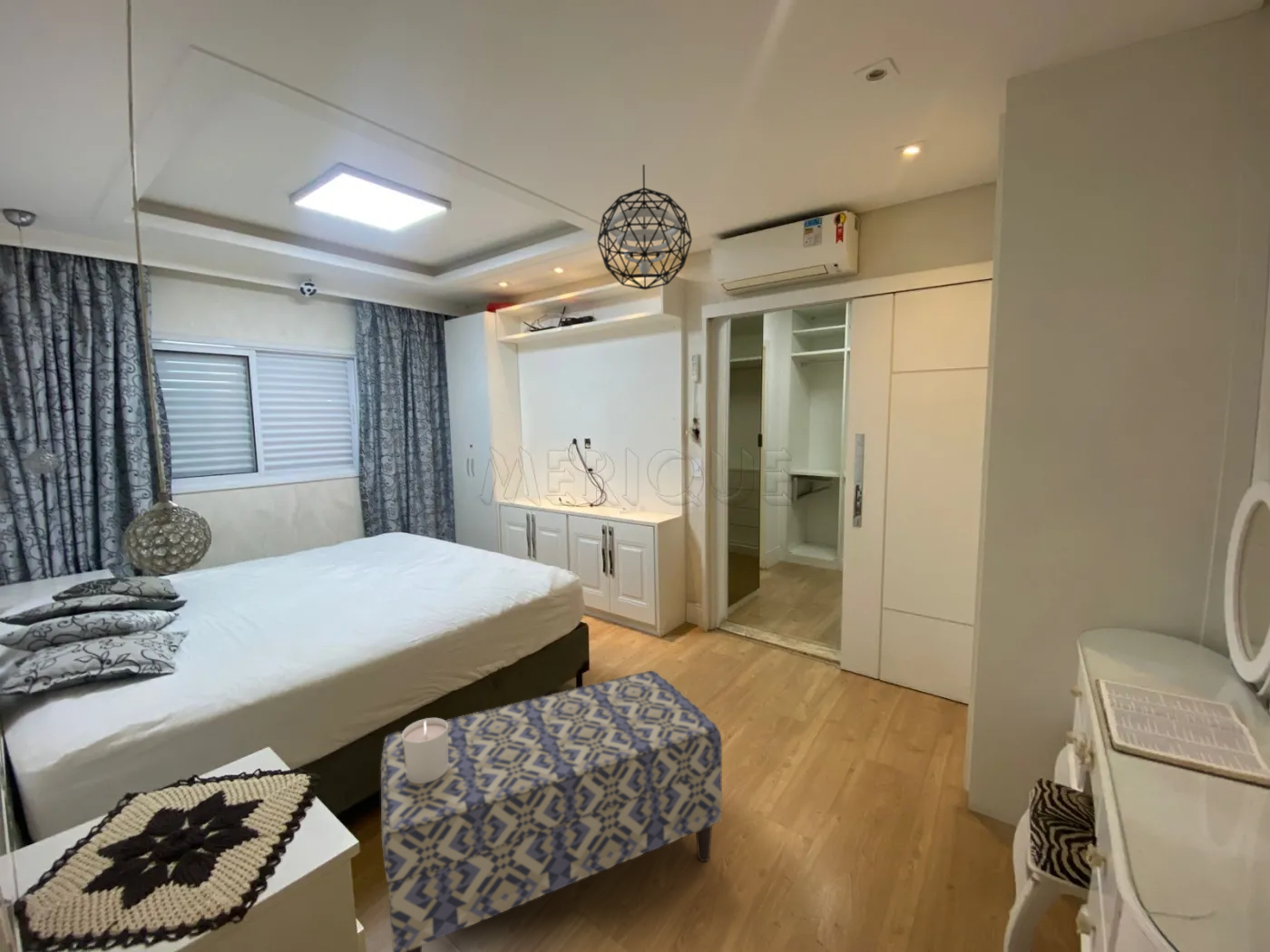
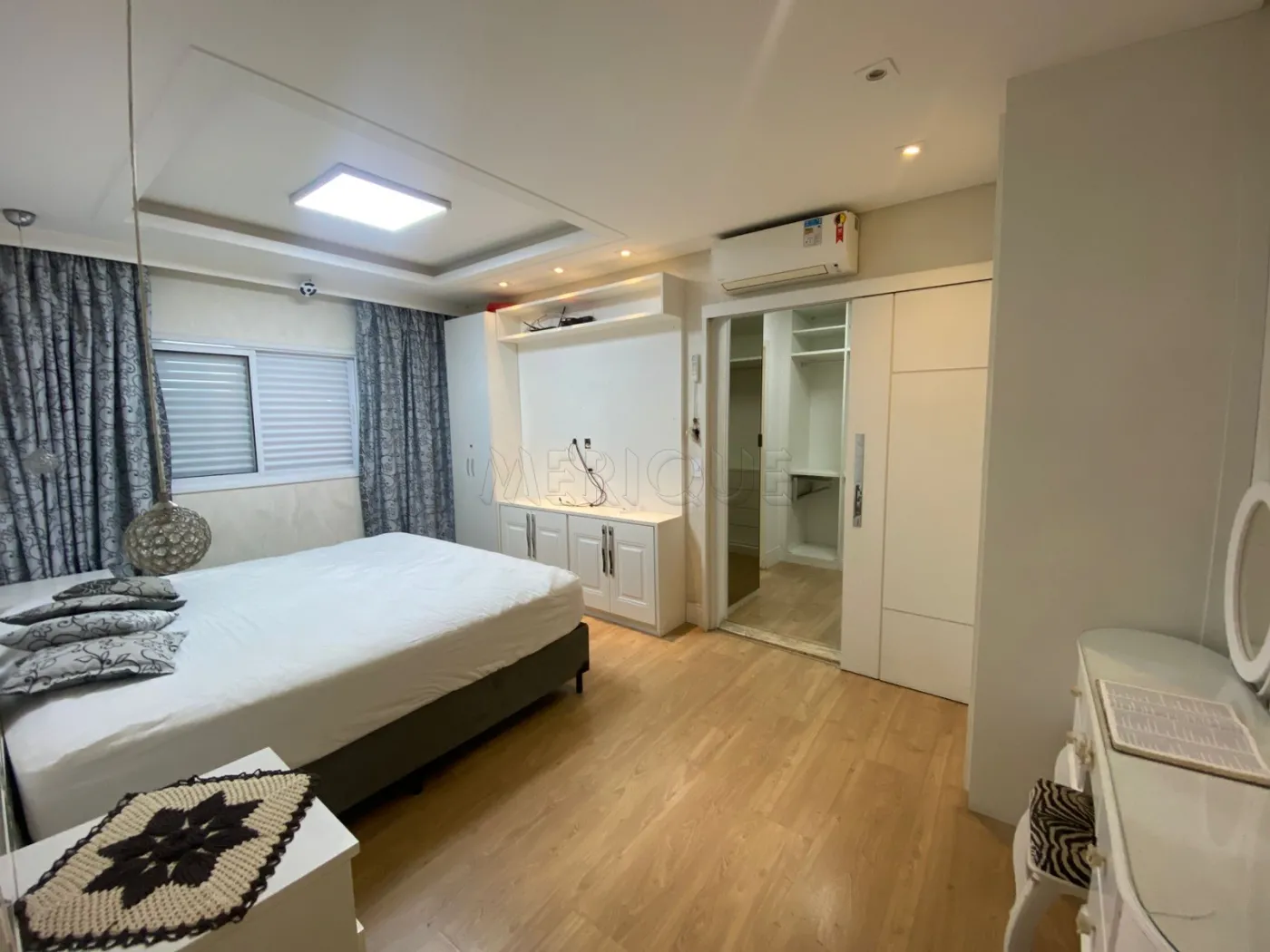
- candle [402,717,449,783]
- bench [380,670,723,952]
- pendant light [597,163,693,291]
